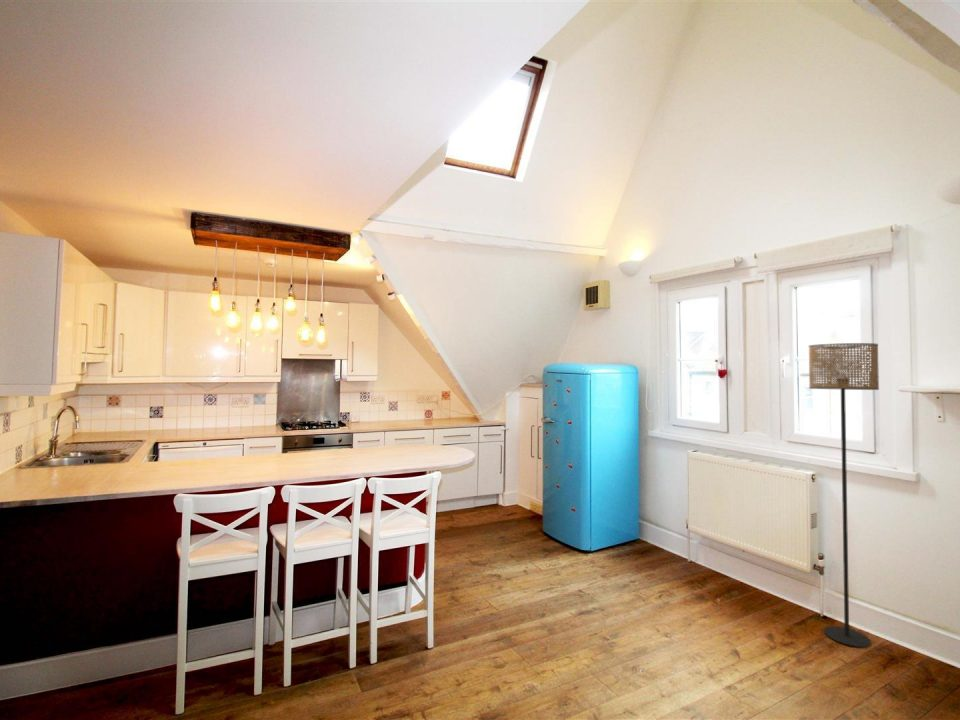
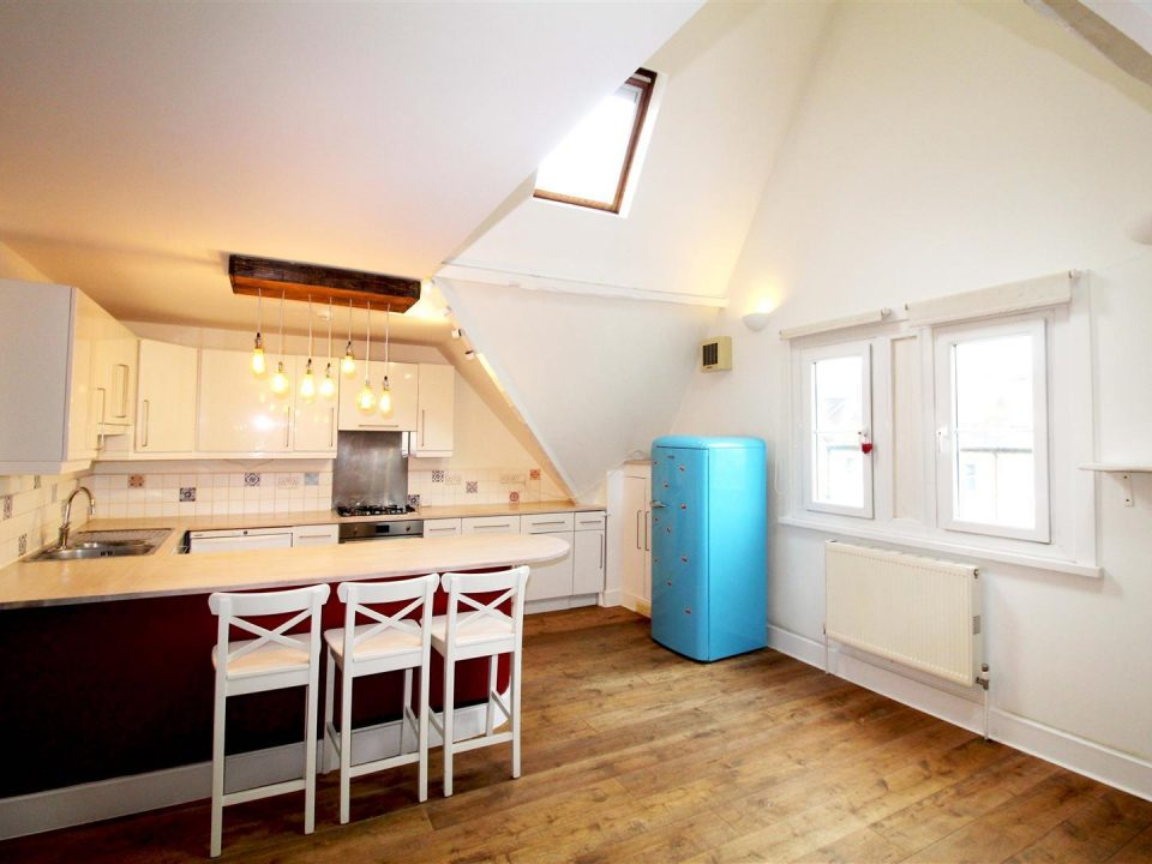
- floor lamp [808,342,880,648]
